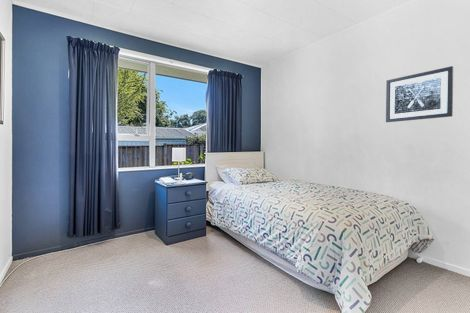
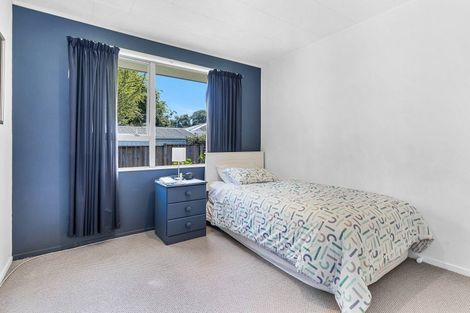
- wall art [385,65,454,123]
